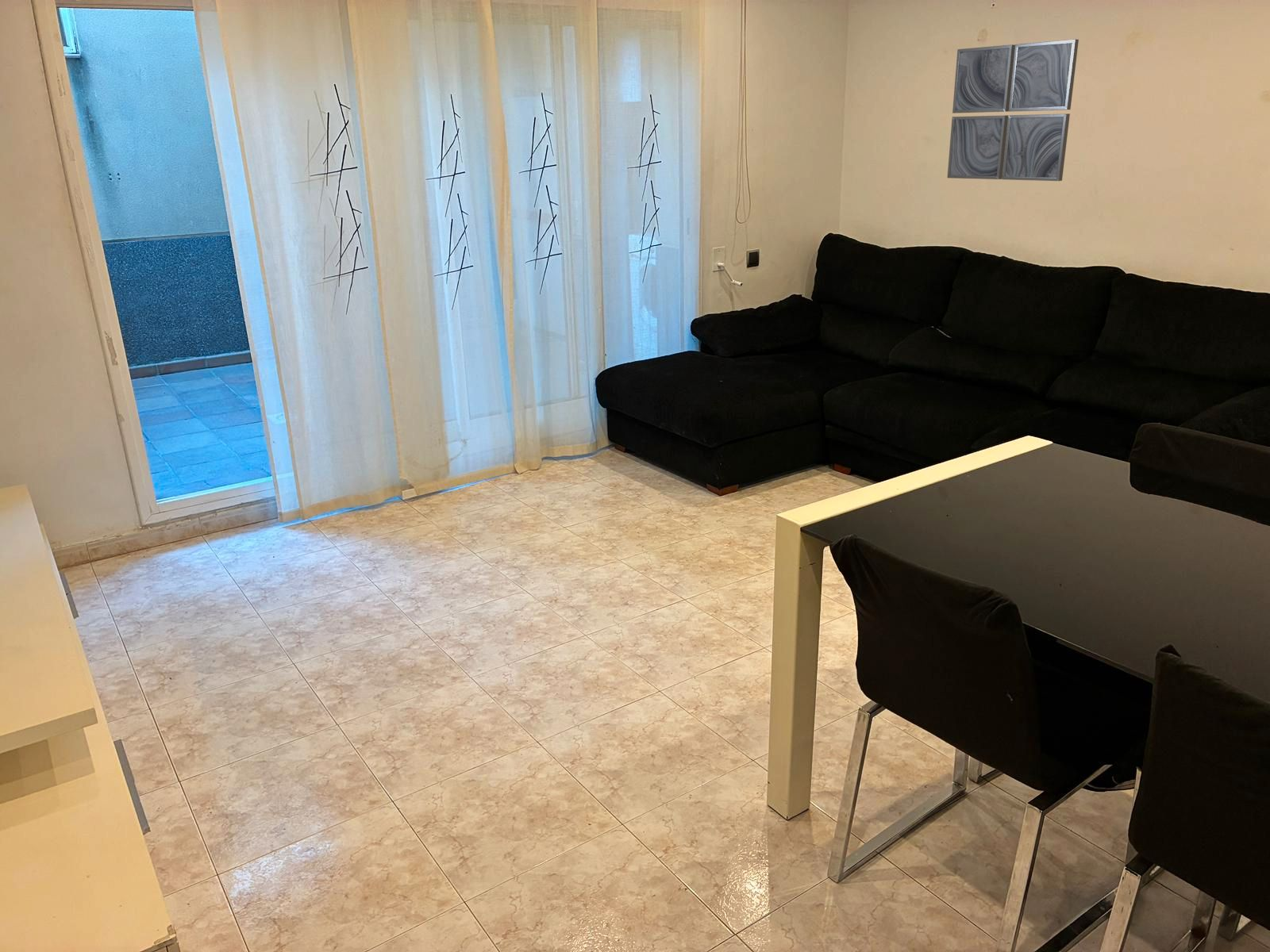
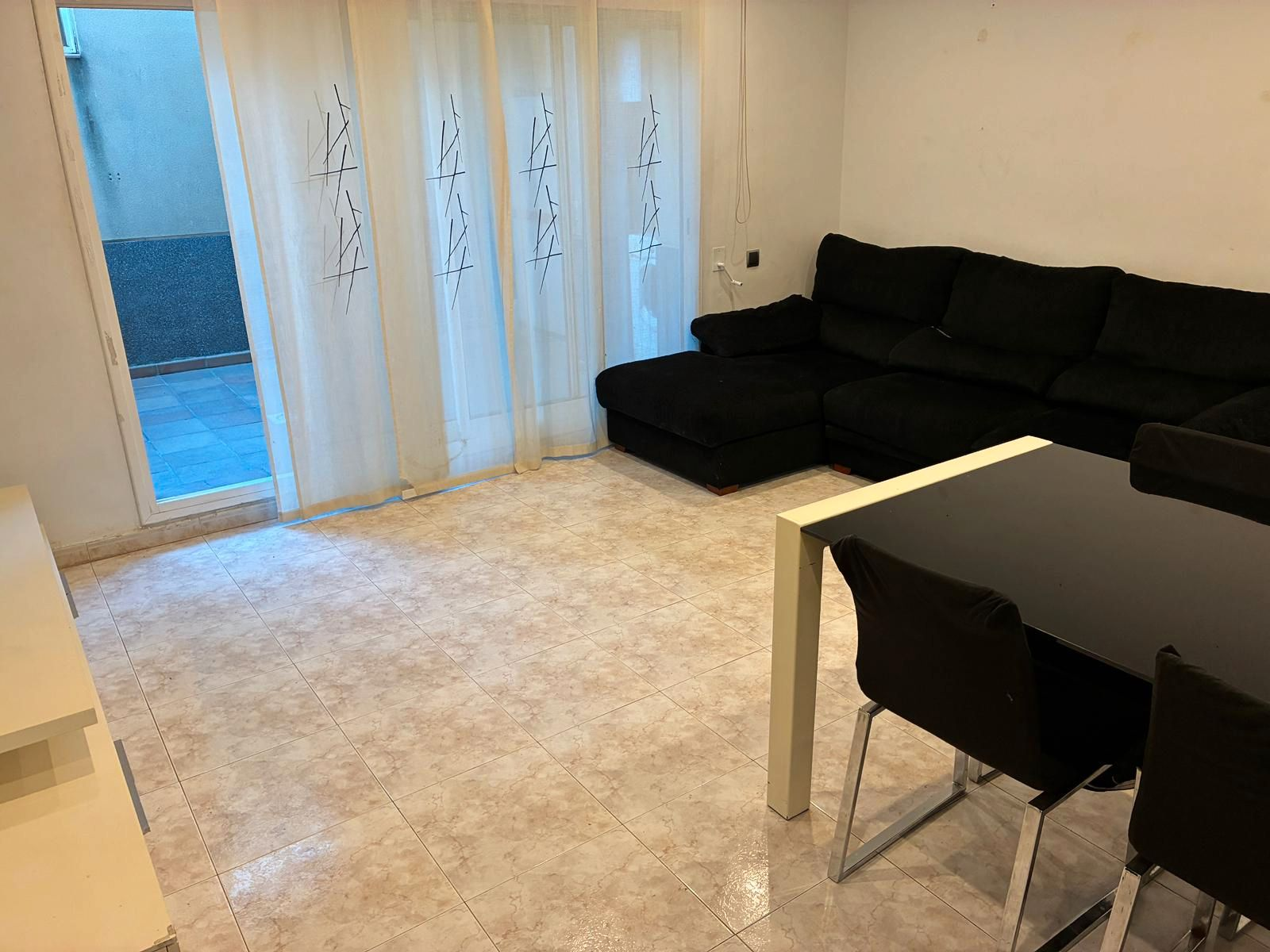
- wall art [947,39,1079,182]
